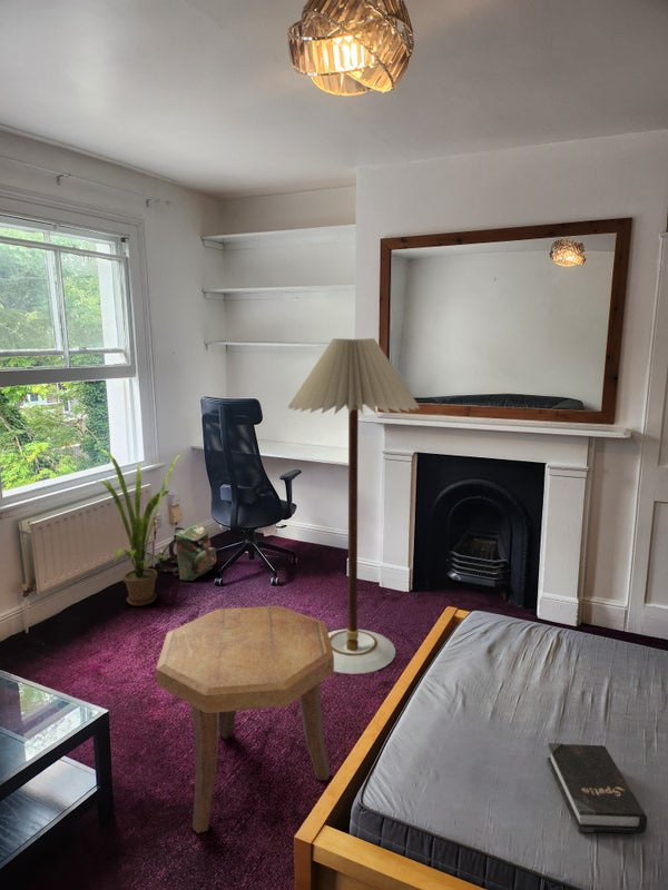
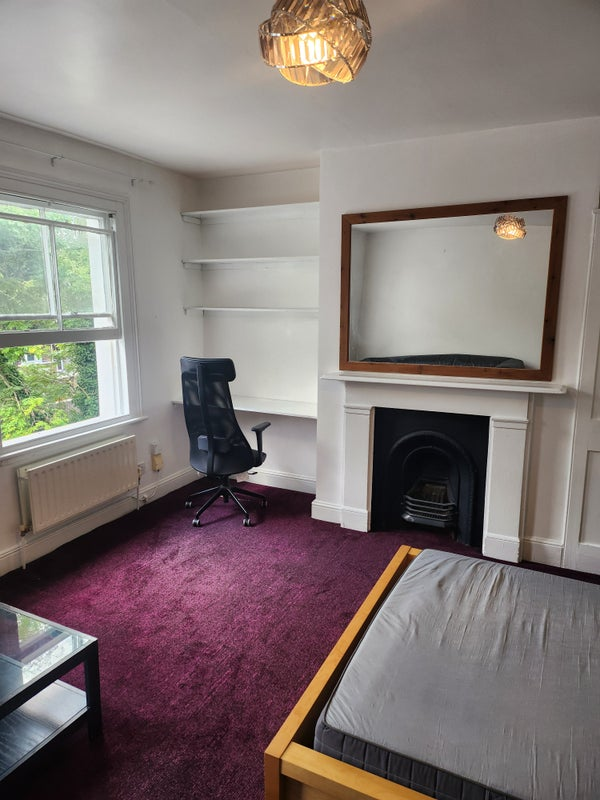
- floor lamp [286,337,421,675]
- backpack [157,524,217,582]
- house plant [97,447,183,606]
- side table [155,605,335,834]
- hardback book [546,742,648,834]
